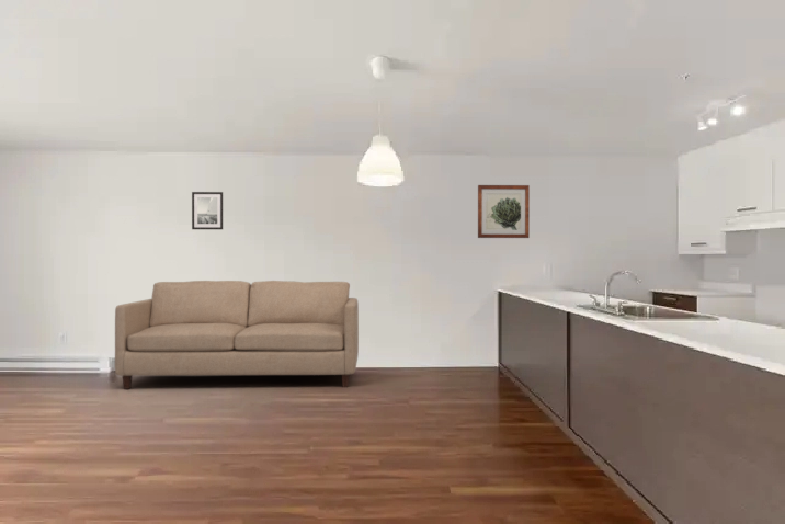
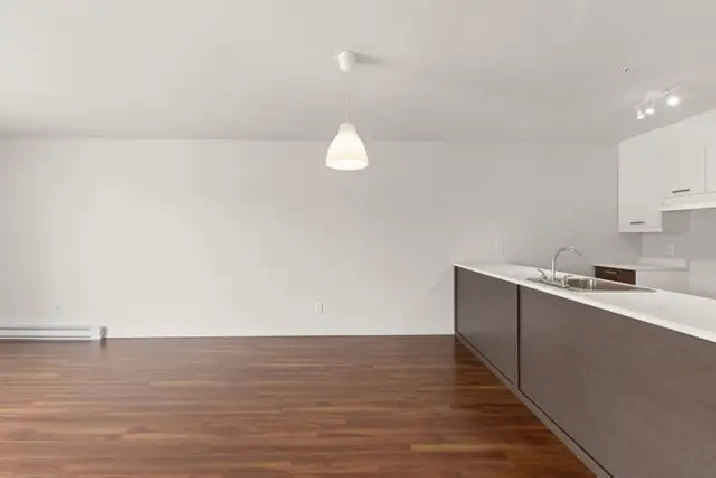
- wall art [477,184,531,239]
- sofa [114,280,360,390]
- wall art [191,191,224,230]
